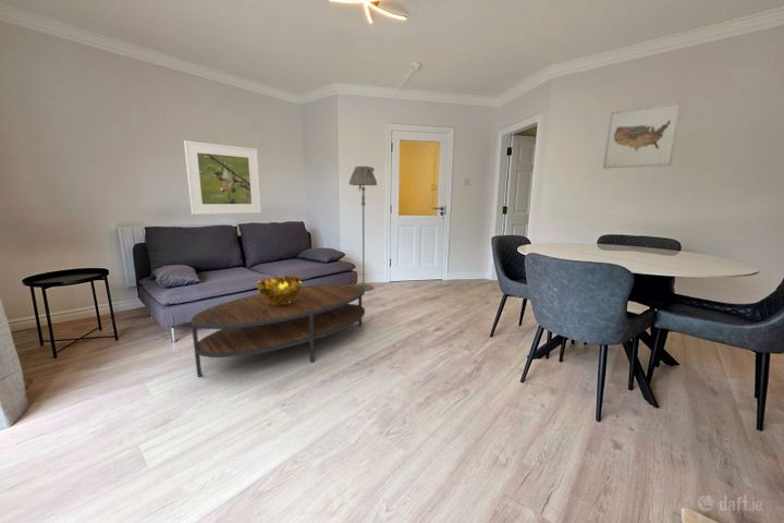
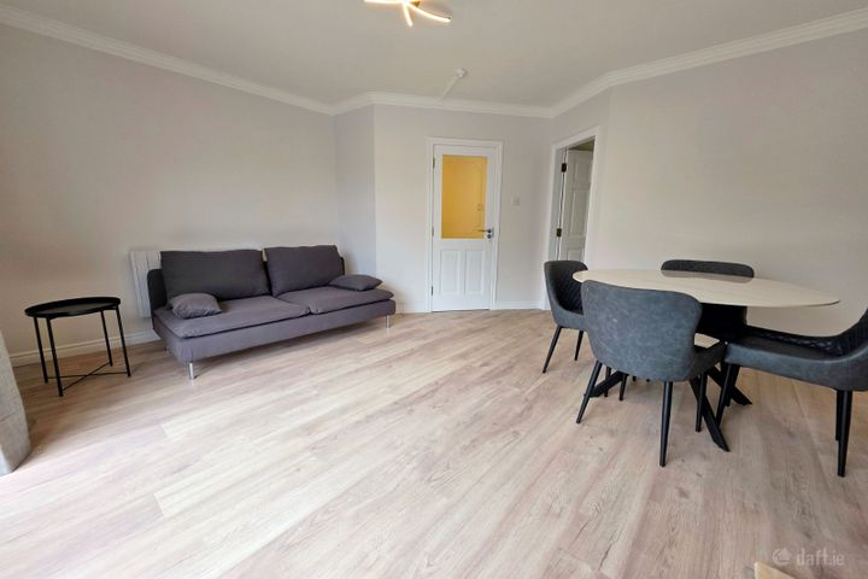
- coffee table [191,283,366,378]
- decorative bowl [256,273,303,308]
- wall art [601,100,684,170]
- floor lamp [348,165,378,292]
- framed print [183,139,262,216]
